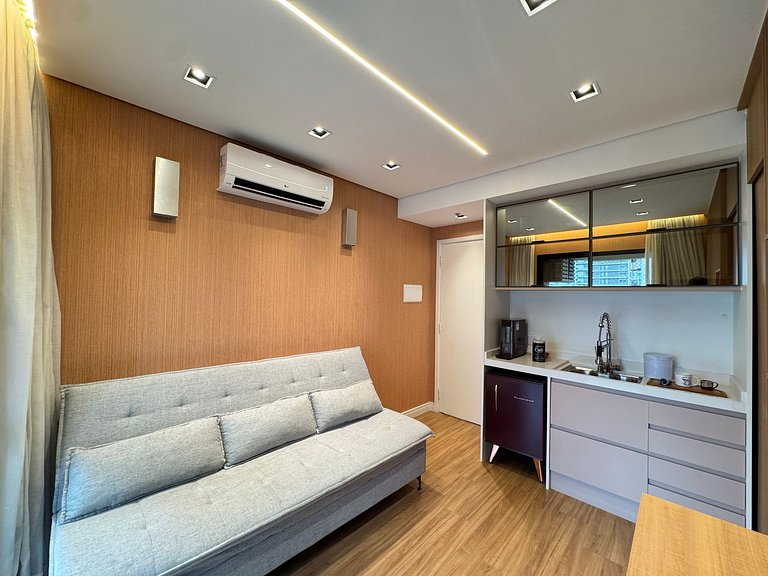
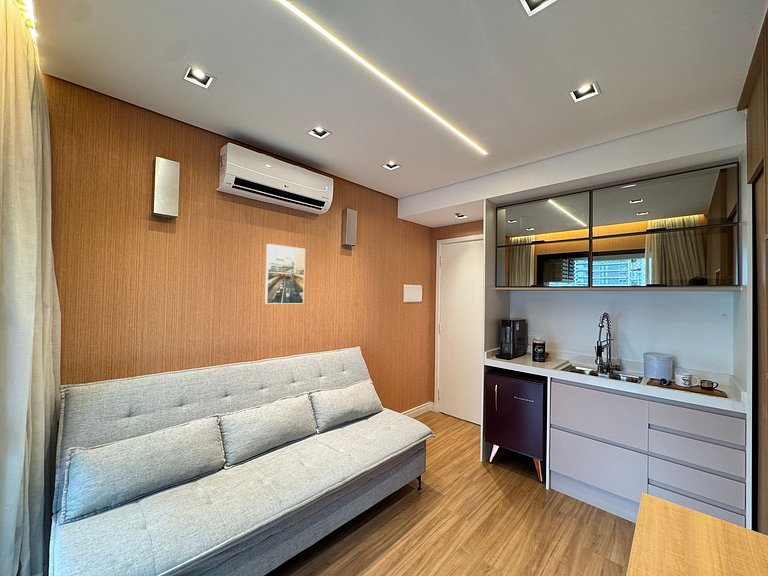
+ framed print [264,243,306,305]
